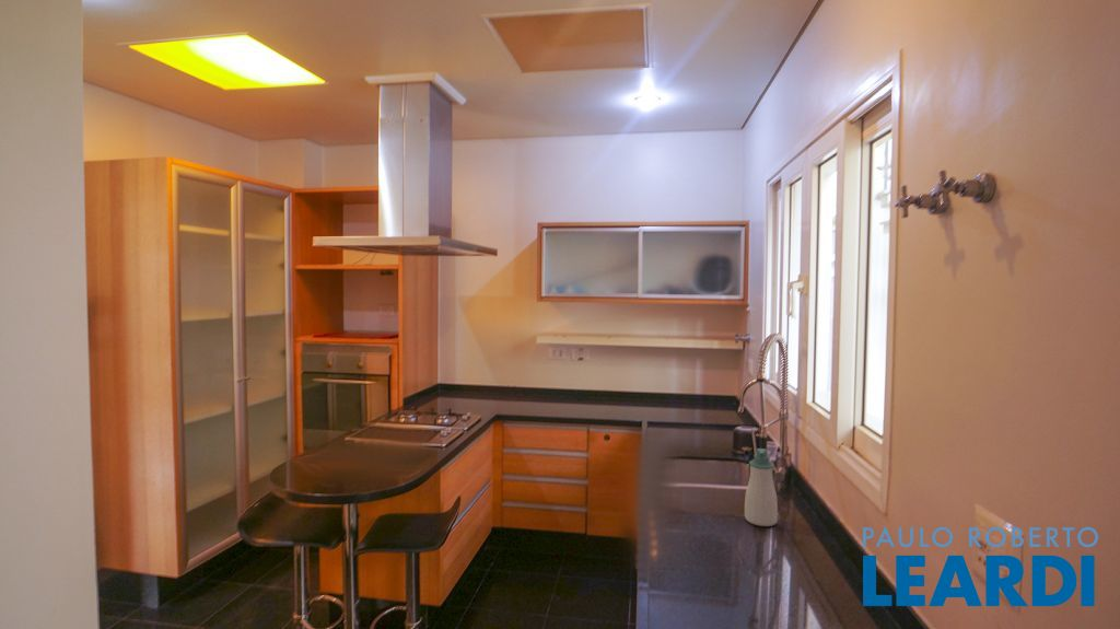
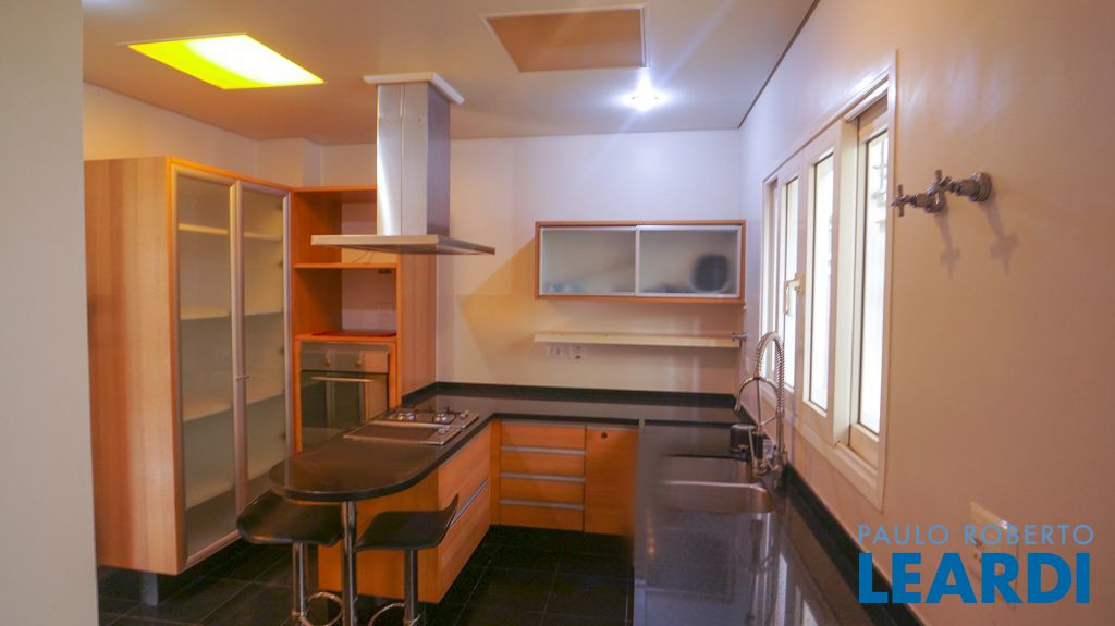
- soap bottle [744,447,779,527]
